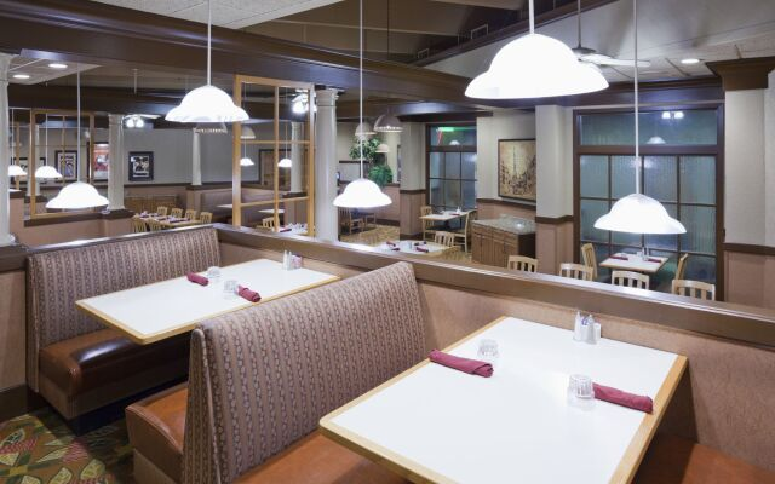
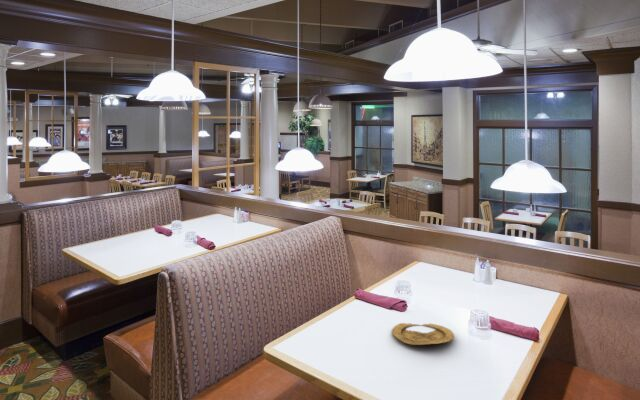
+ plate [391,322,455,346]
